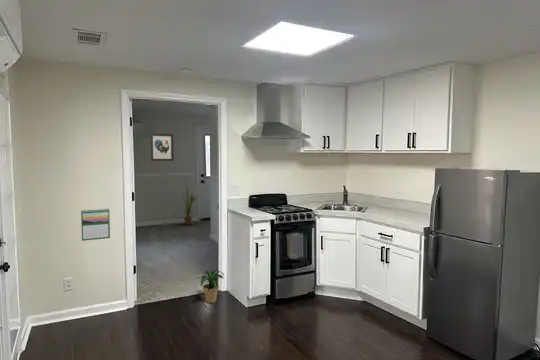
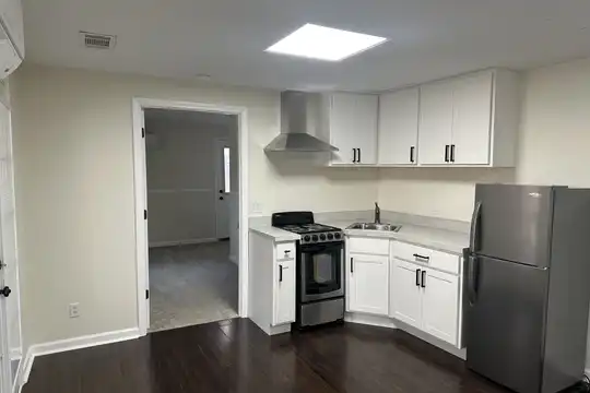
- calendar [80,208,111,242]
- wall art [149,133,175,162]
- house plant [175,183,199,226]
- potted plant [196,270,226,304]
